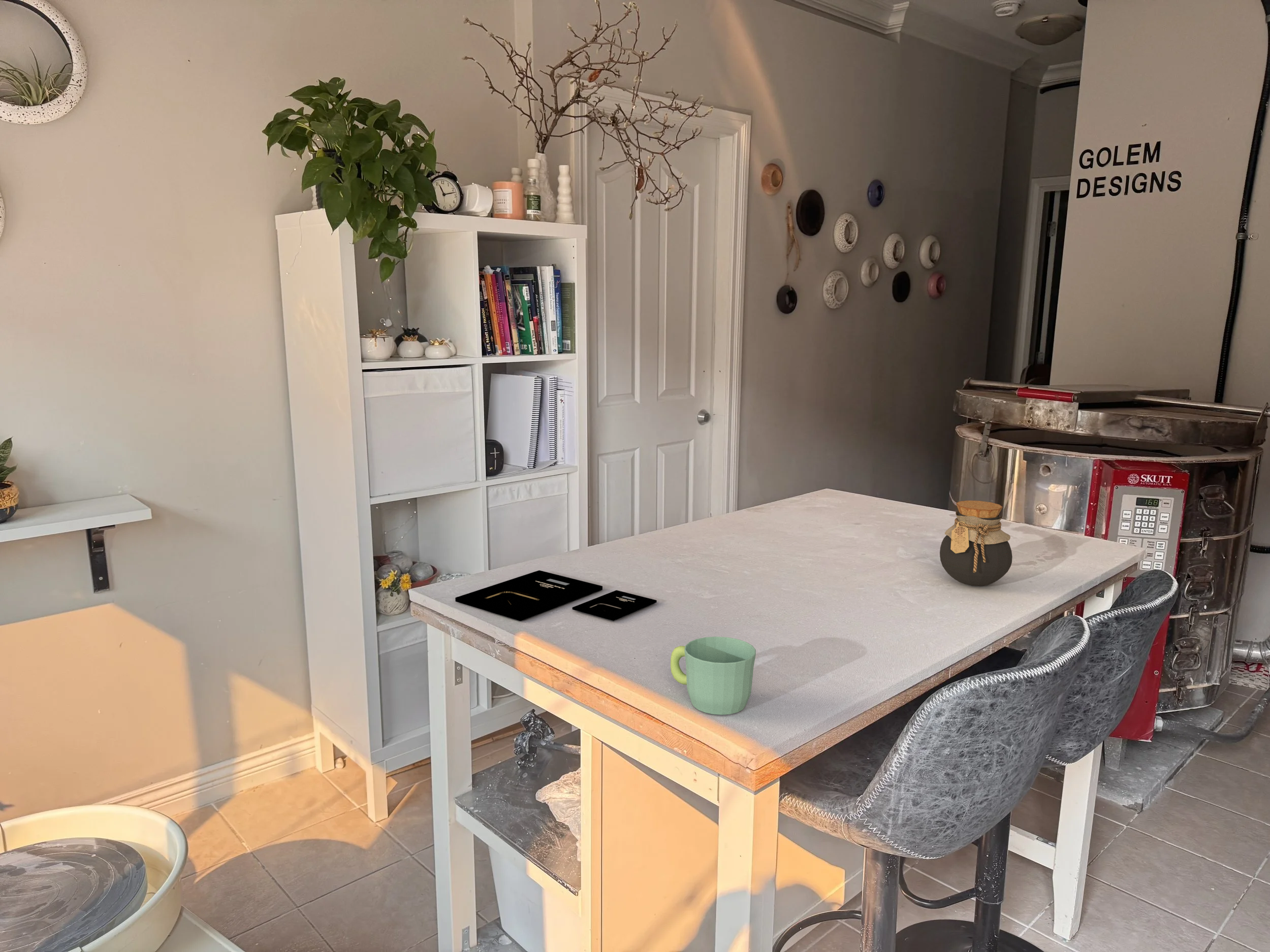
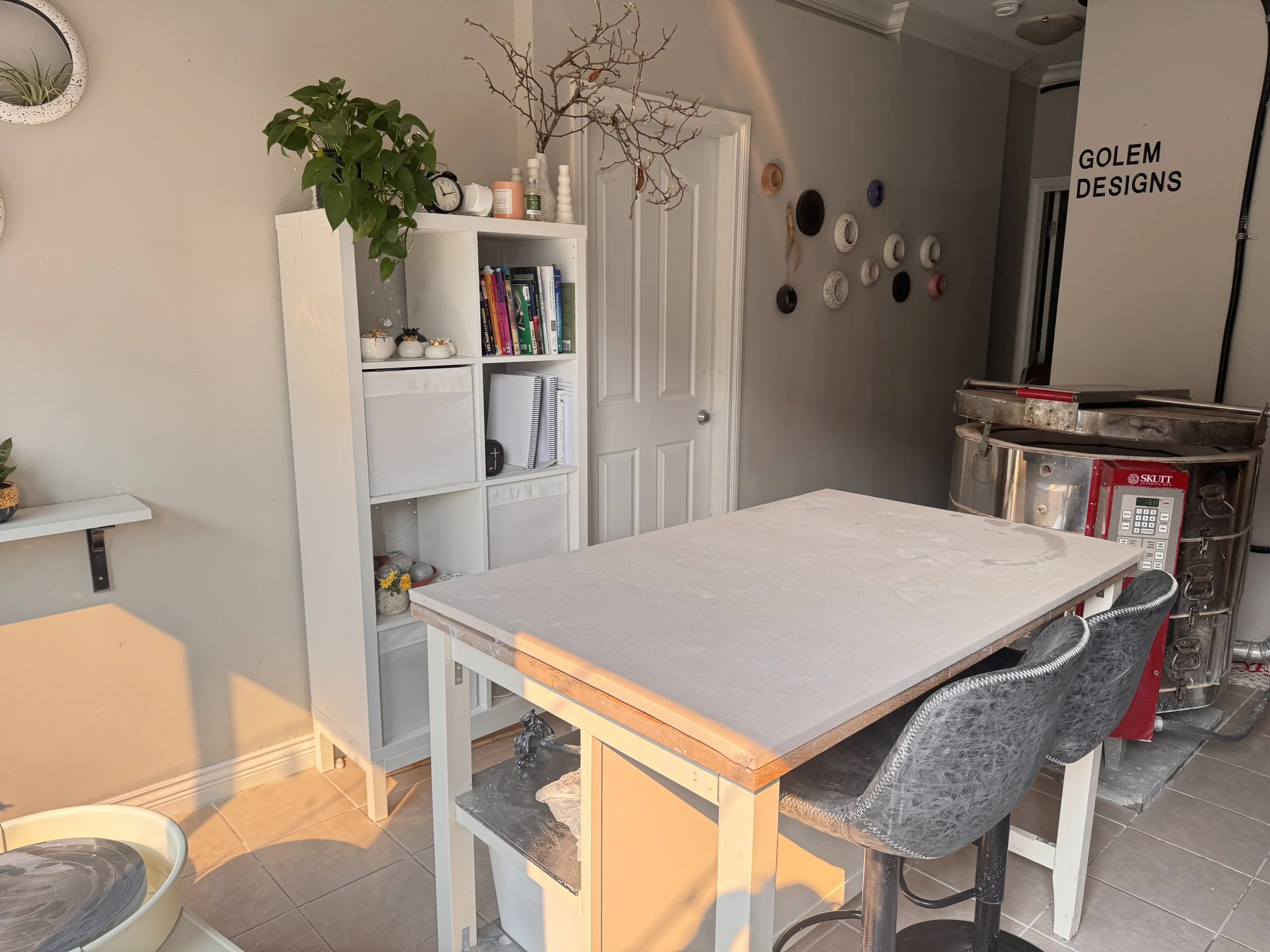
- jar [939,500,1013,586]
- award [455,570,657,621]
- mug [670,636,756,715]
